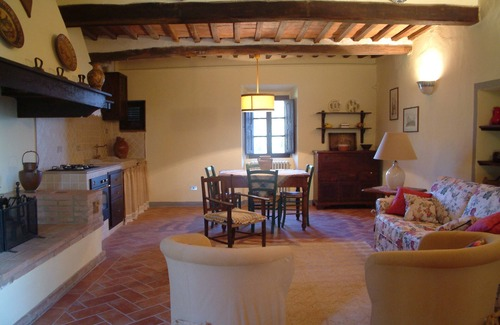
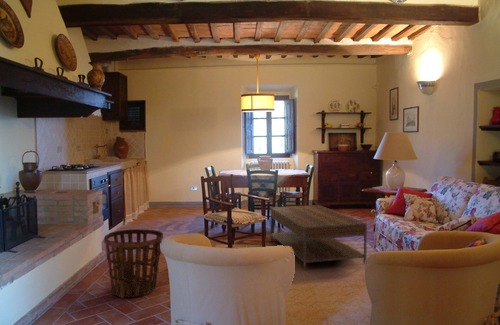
+ basket [103,228,164,299]
+ coffee table [269,204,368,271]
